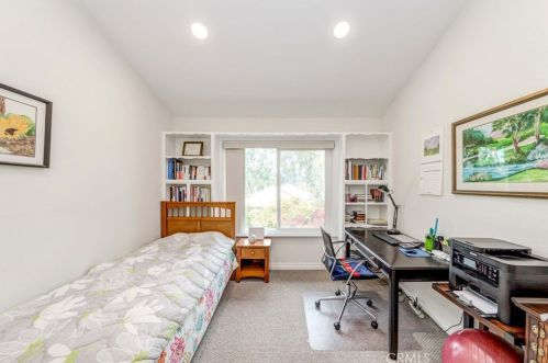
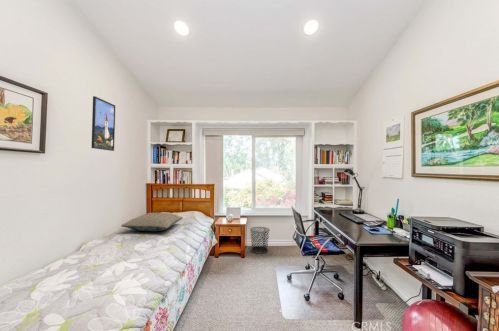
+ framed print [90,95,116,152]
+ pillow [120,212,184,232]
+ waste bin [249,226,271,254]
